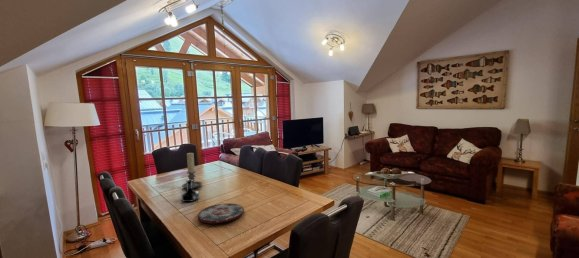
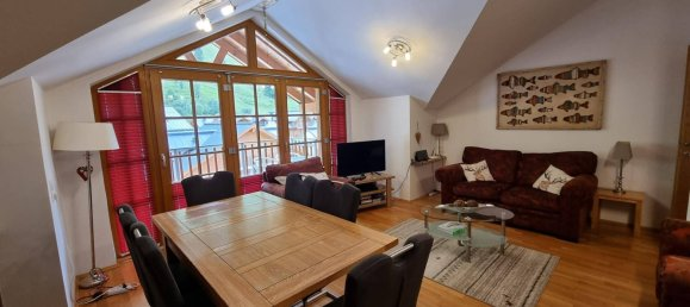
- plate [197,203,245,224]
- candle holder [181,152,203,189]
- tequila bottle [180,179,200,203]
